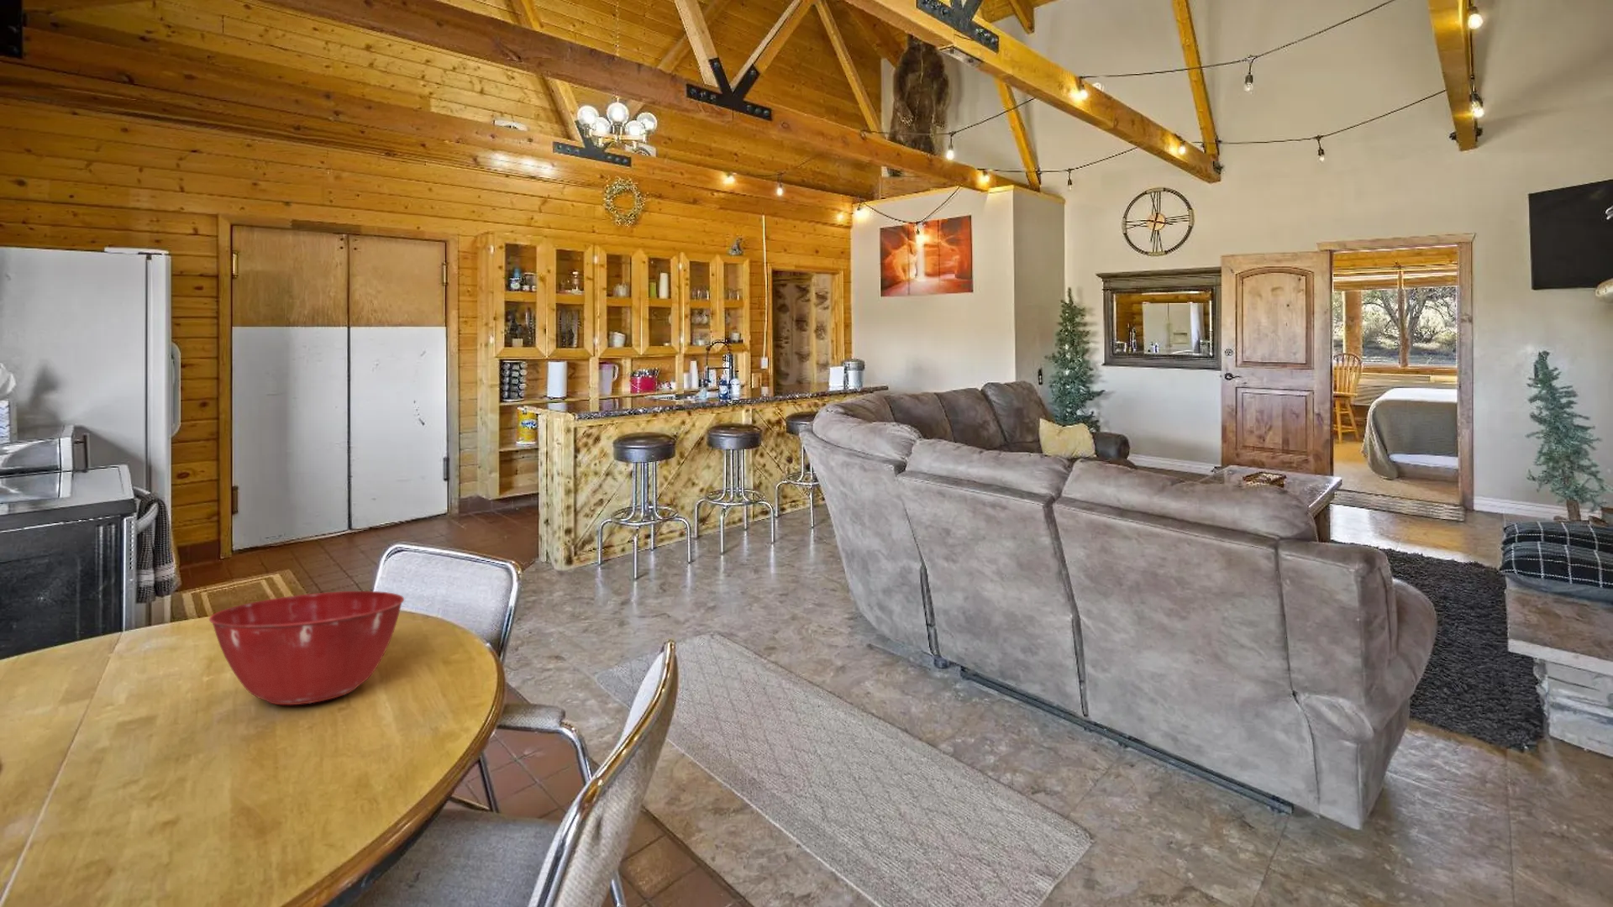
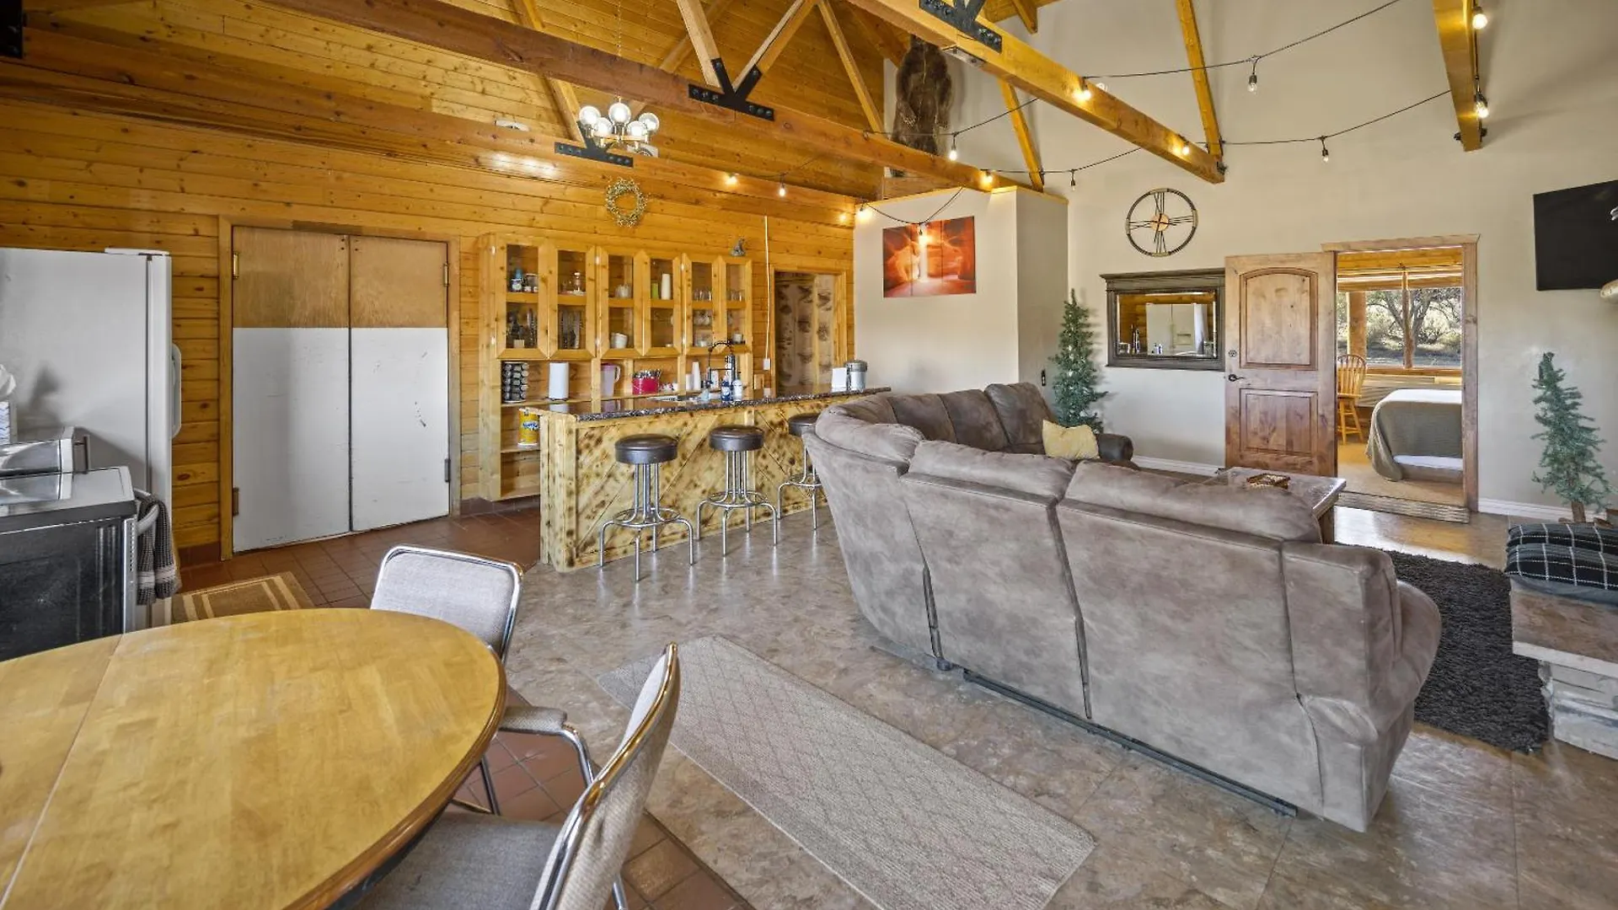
- mixing bowl [208,590,405,705]
